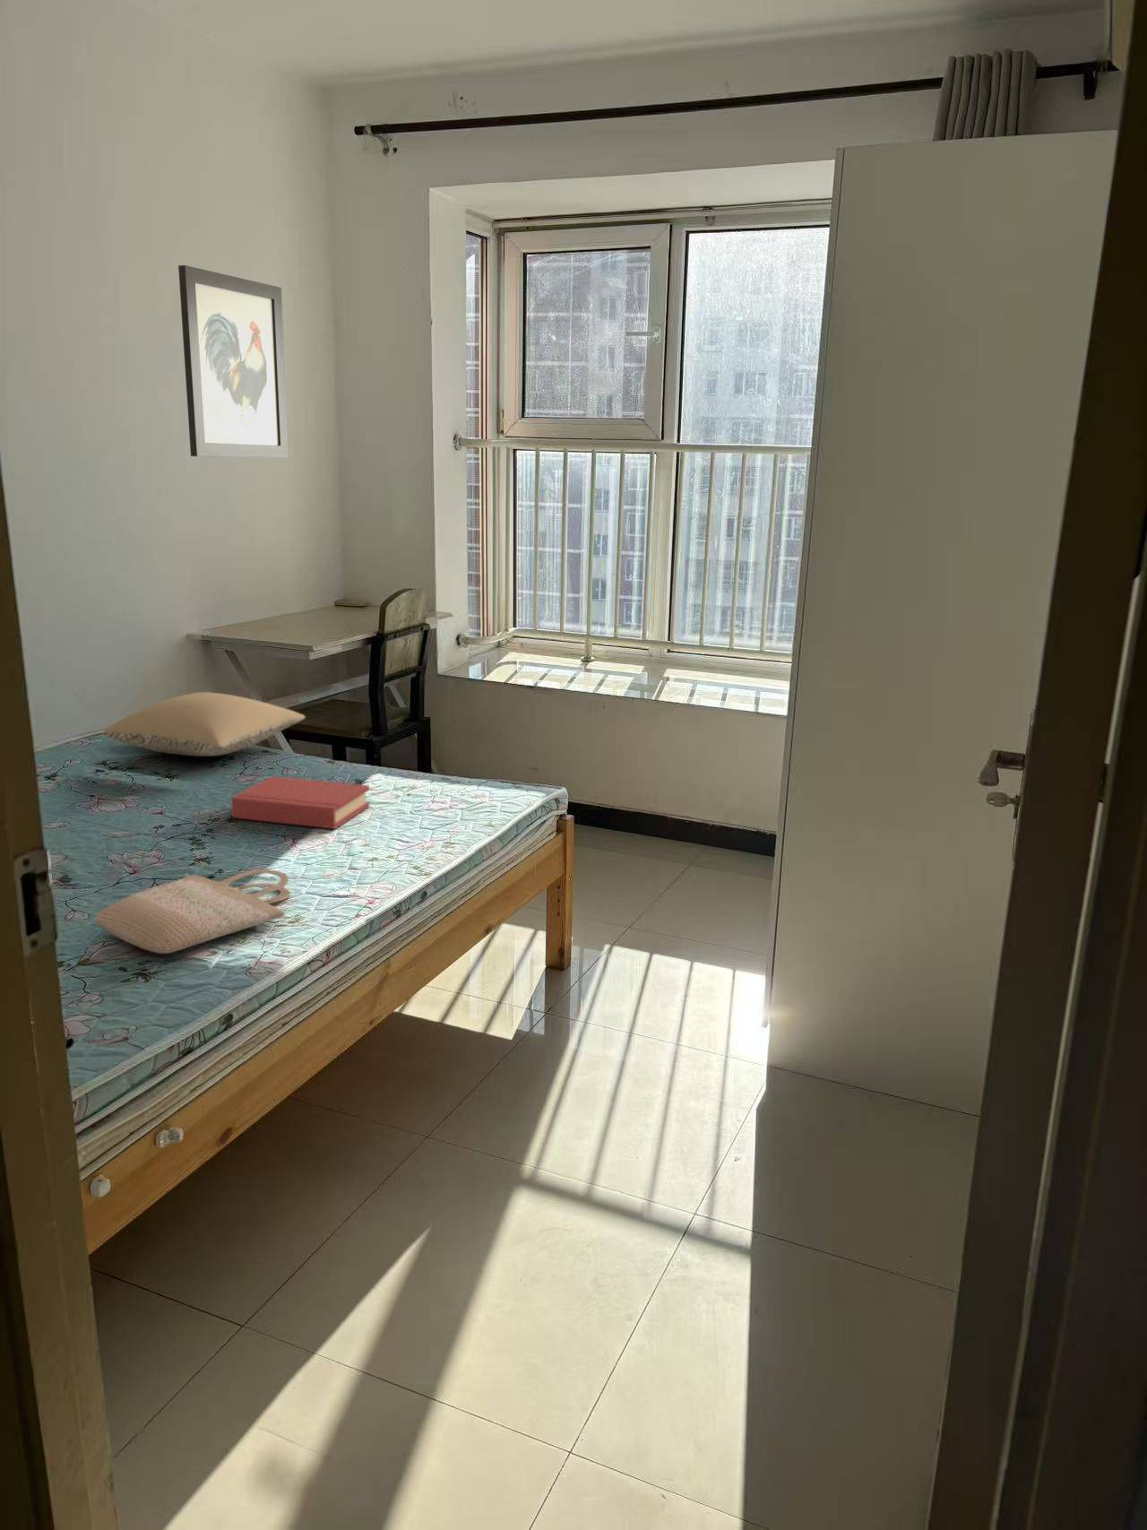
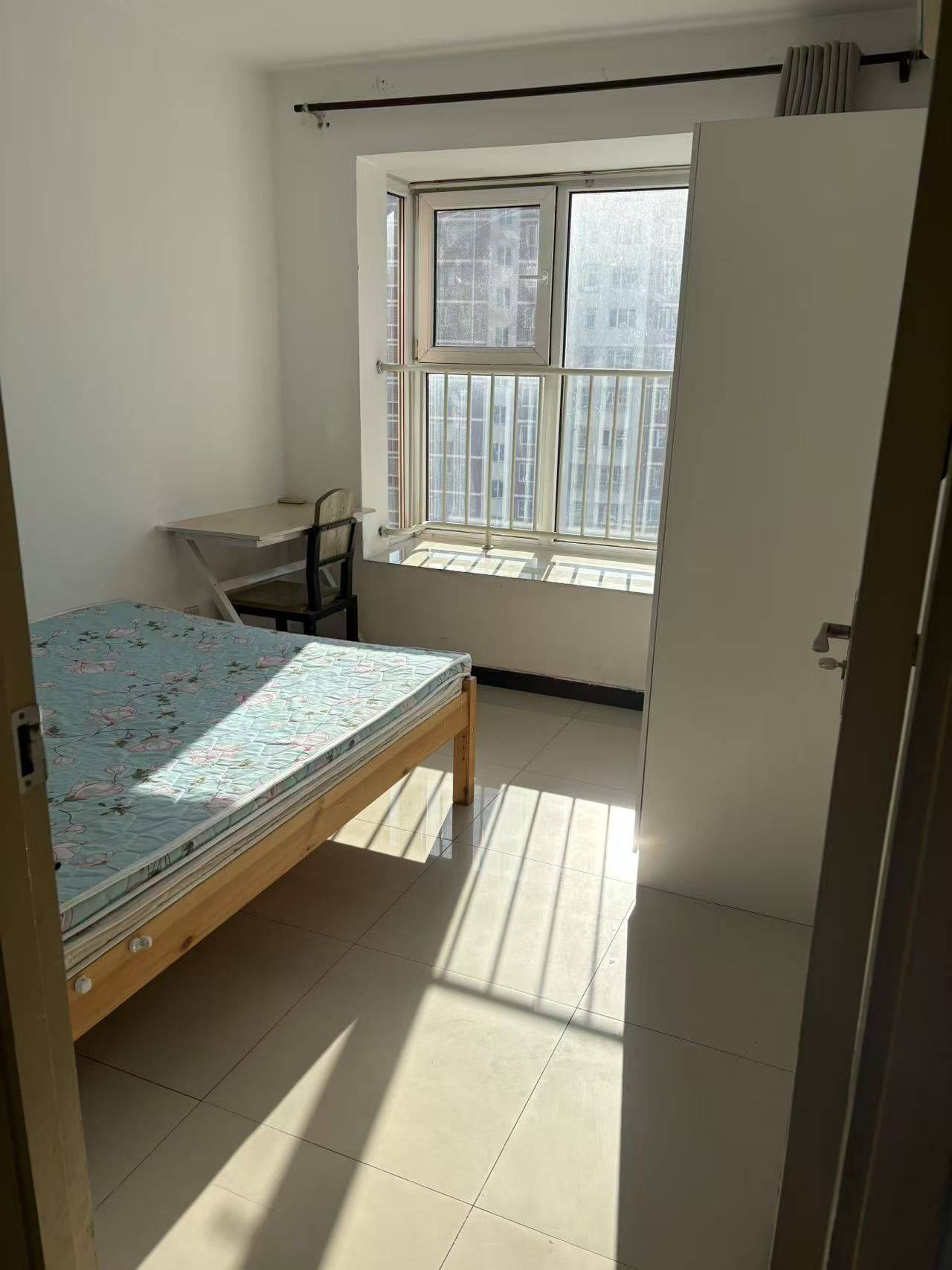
- wall art [177,264,289,459]
- shopping bag [95,869,292,954]
- pillow [104,692,306,758]
- hardback book [230,776,370,830]
